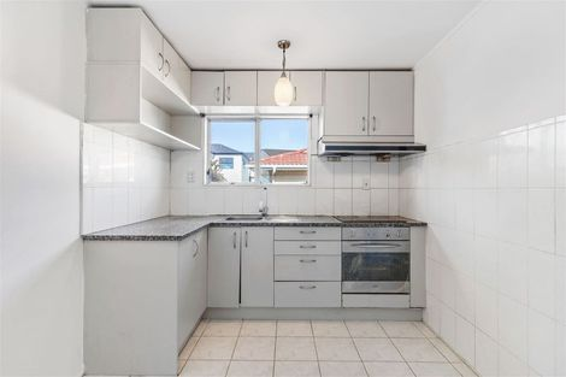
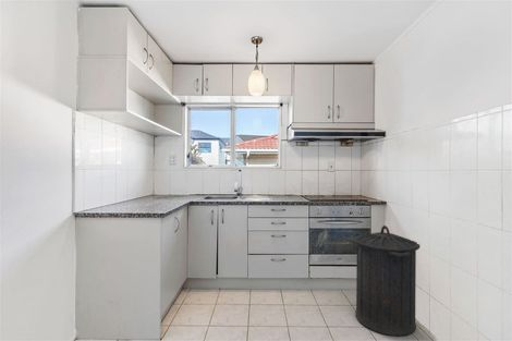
+ trash can [352,224,422,337]
